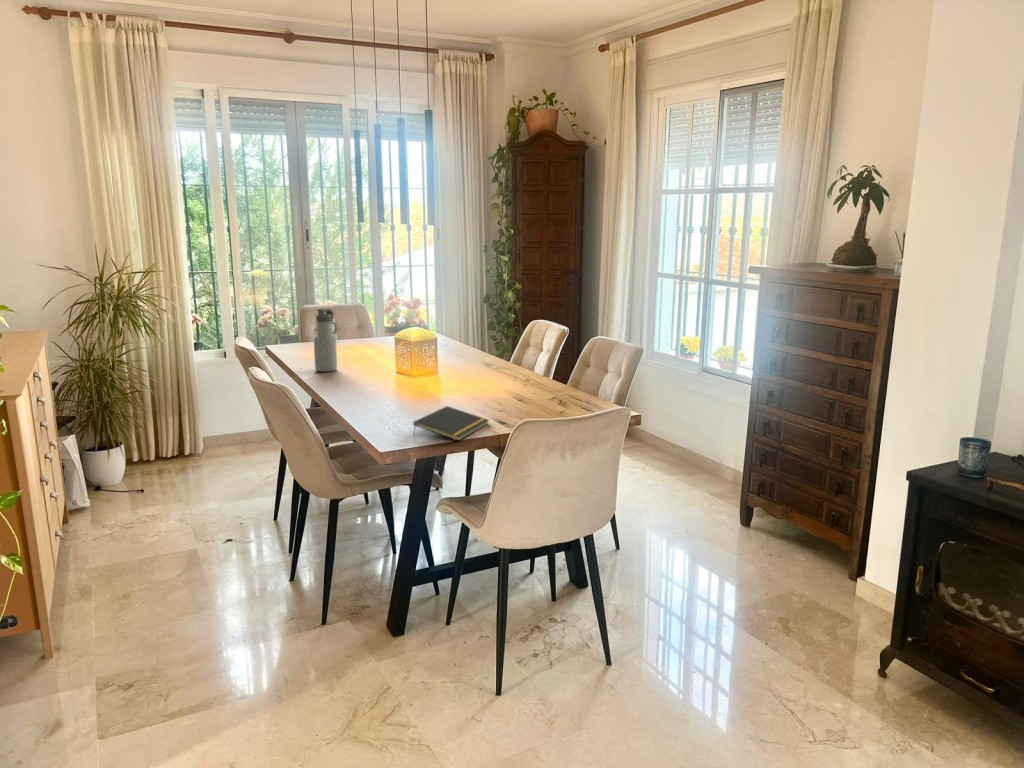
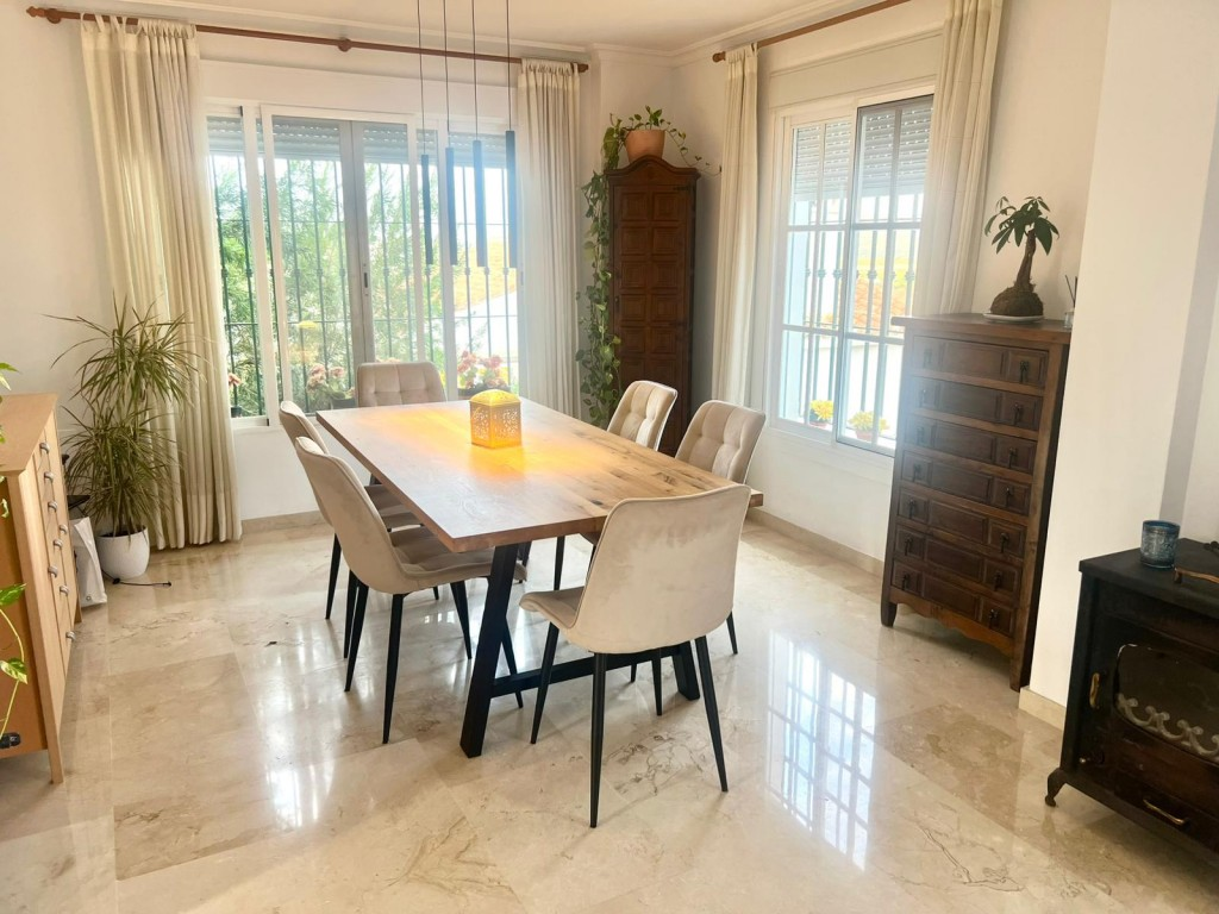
- water bottle [313,307,338,373]
- notepad [412,405,490,442]
